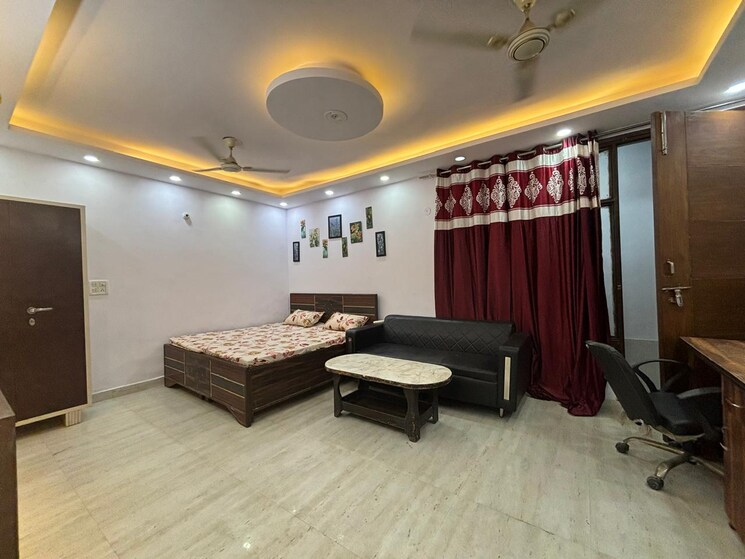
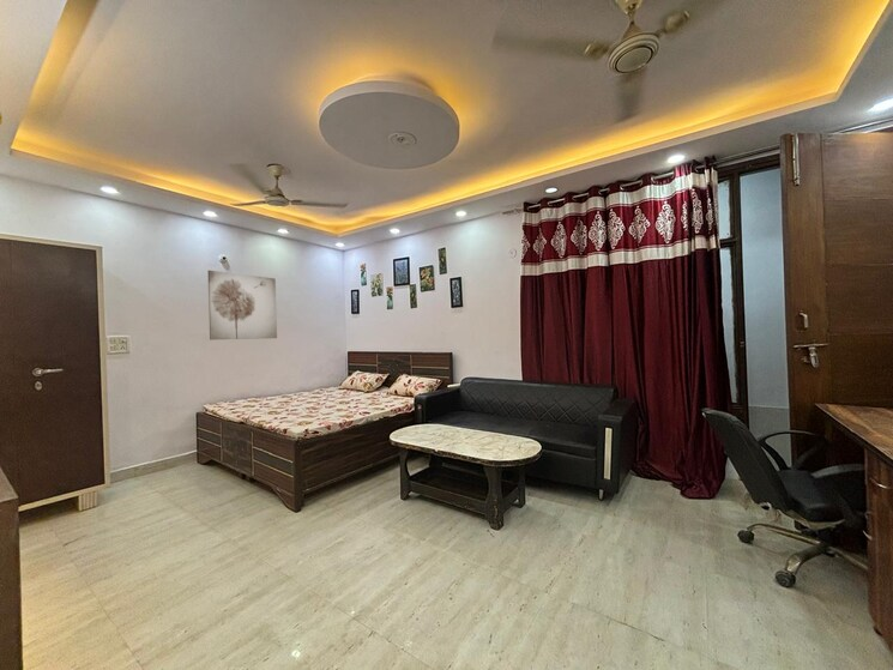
+ wall art [207,270,278,342]
